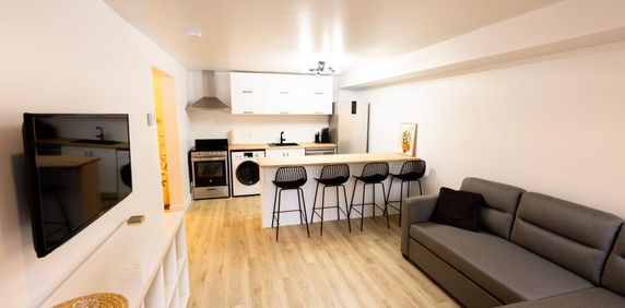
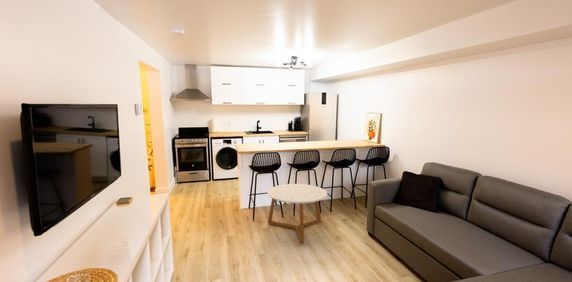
+ coffee table [266,183,328,245]
